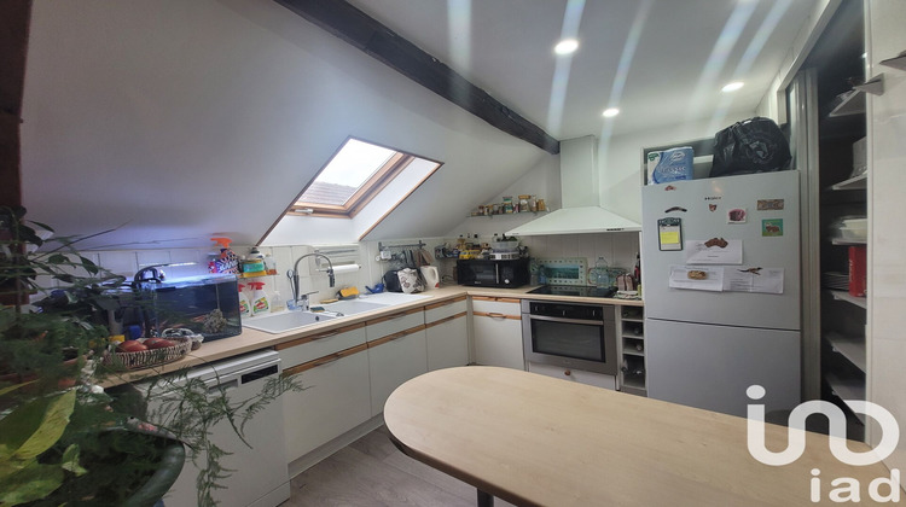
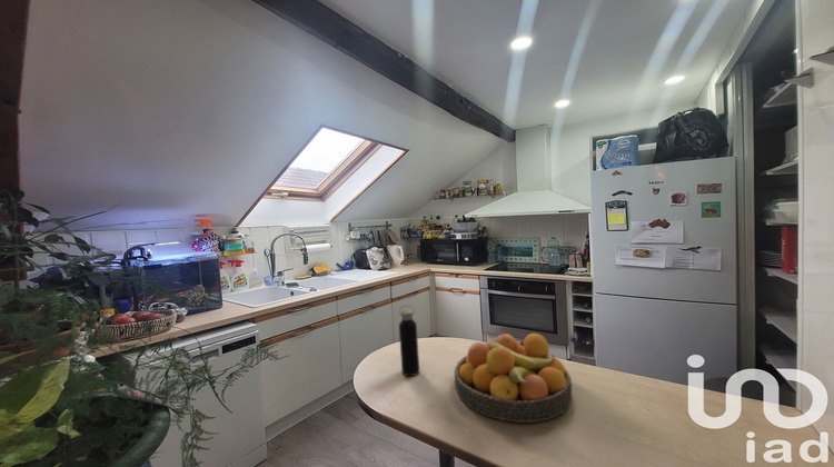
+ fruit bowl [453,332,573,424]
+ water bottle [398,305,420,377]
